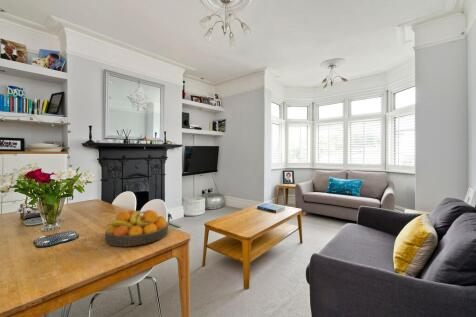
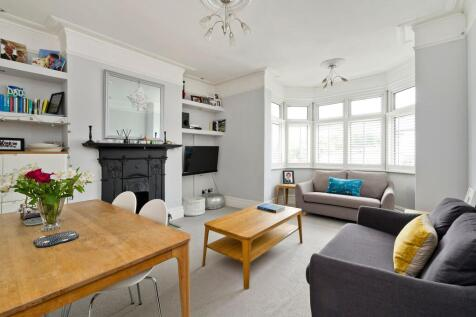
- fruit bowl [104,209,169,247]
